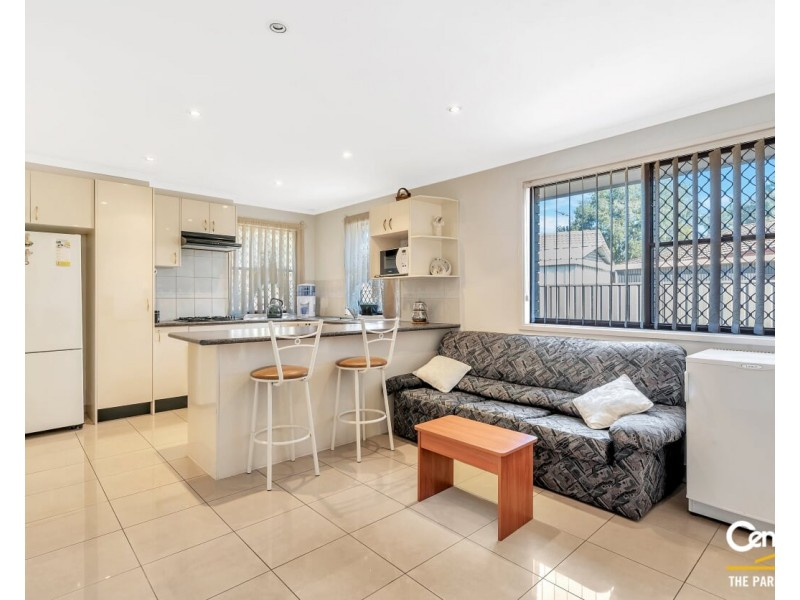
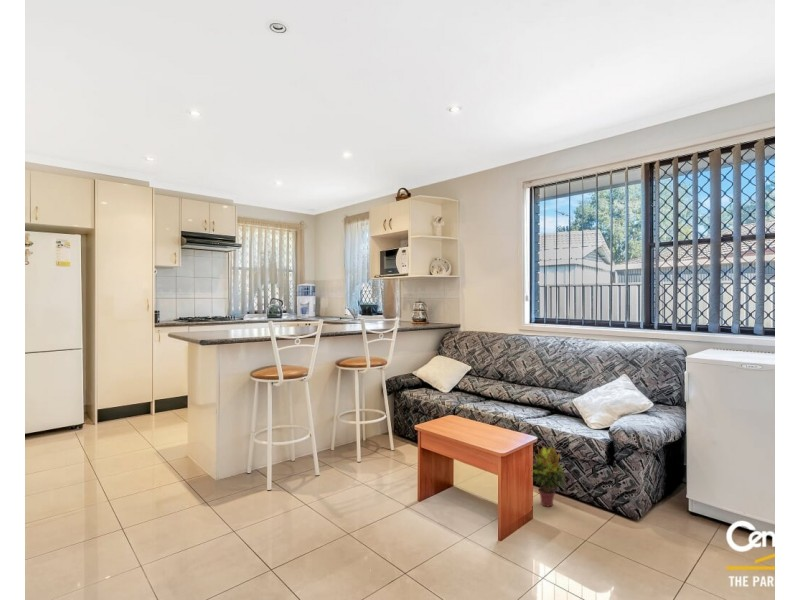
+ potted plant [532,444,567,508]
